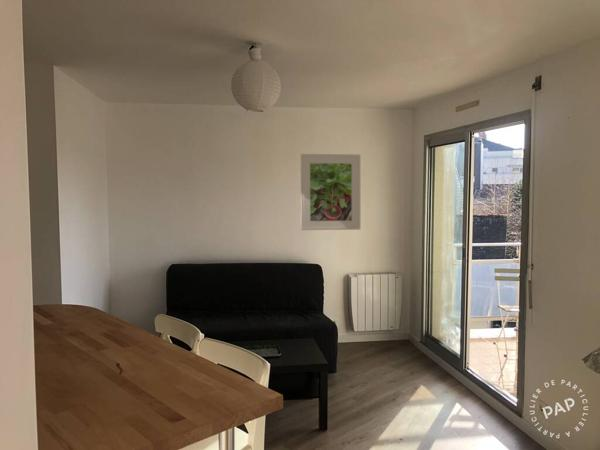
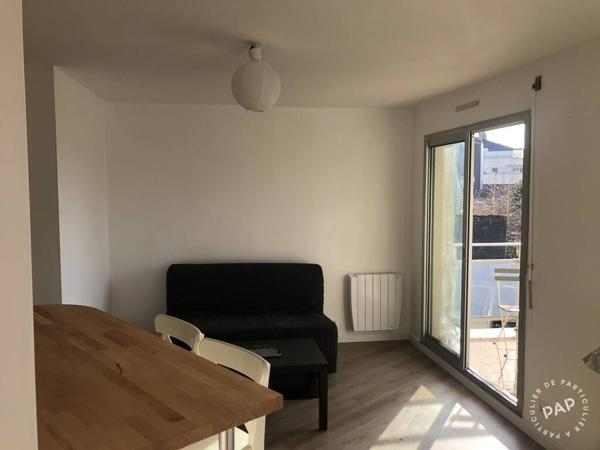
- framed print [300,153,361,231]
